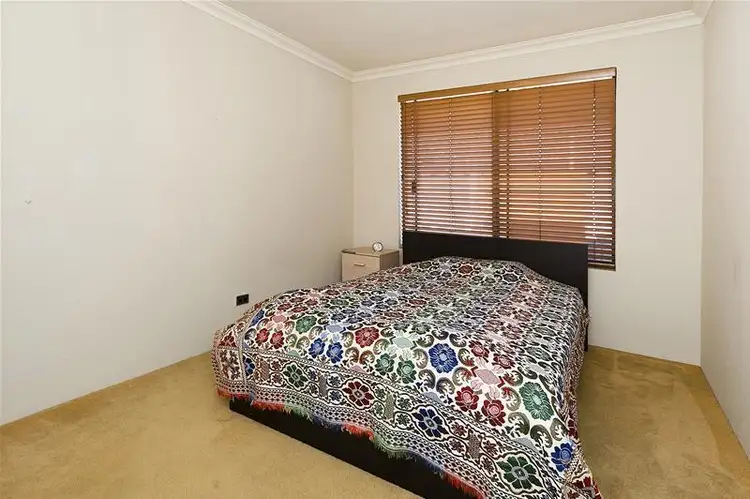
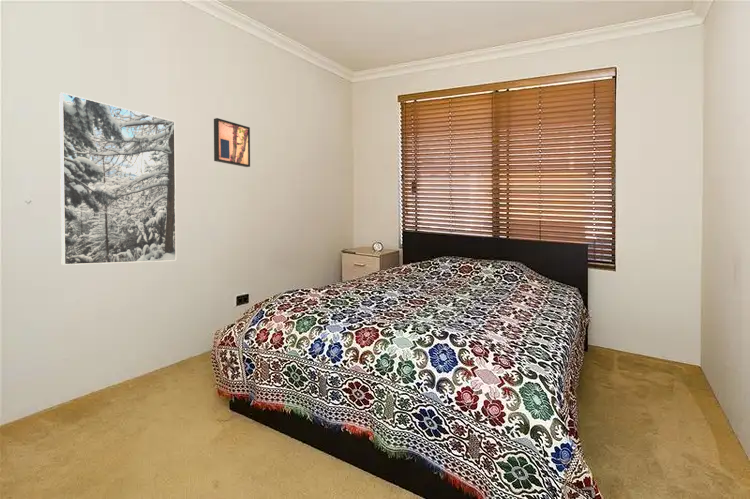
+ wall art [213,117,251,168]
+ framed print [58,92,177,266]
